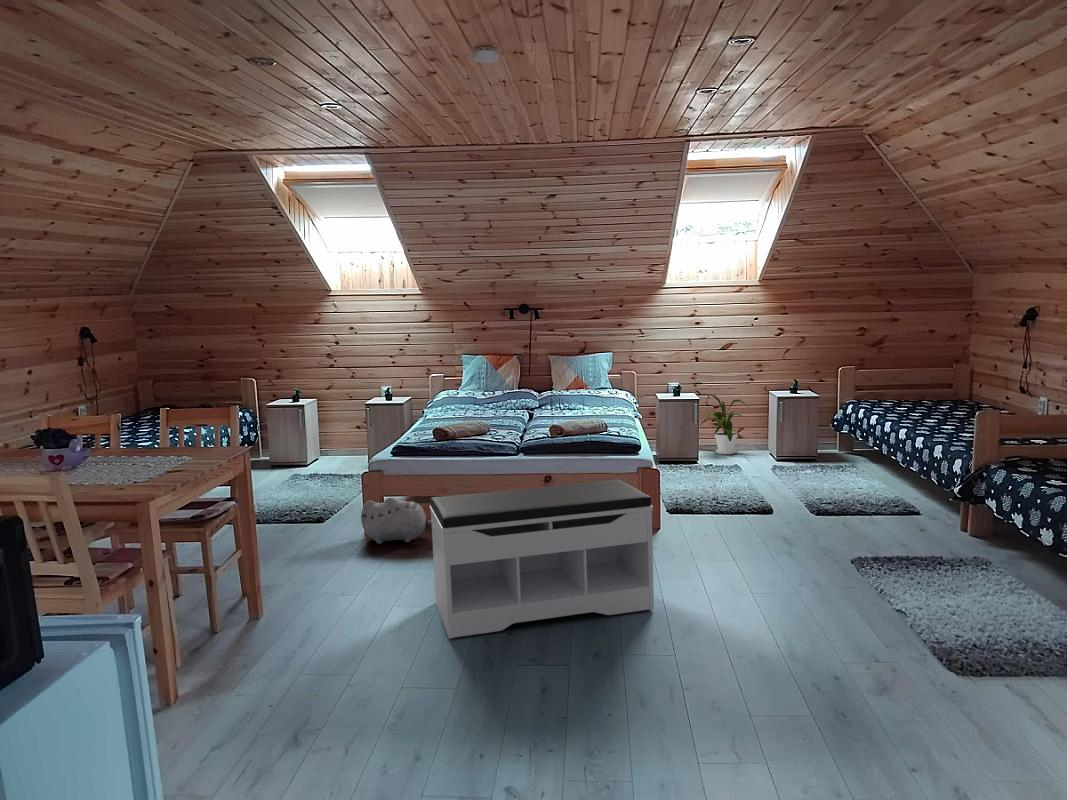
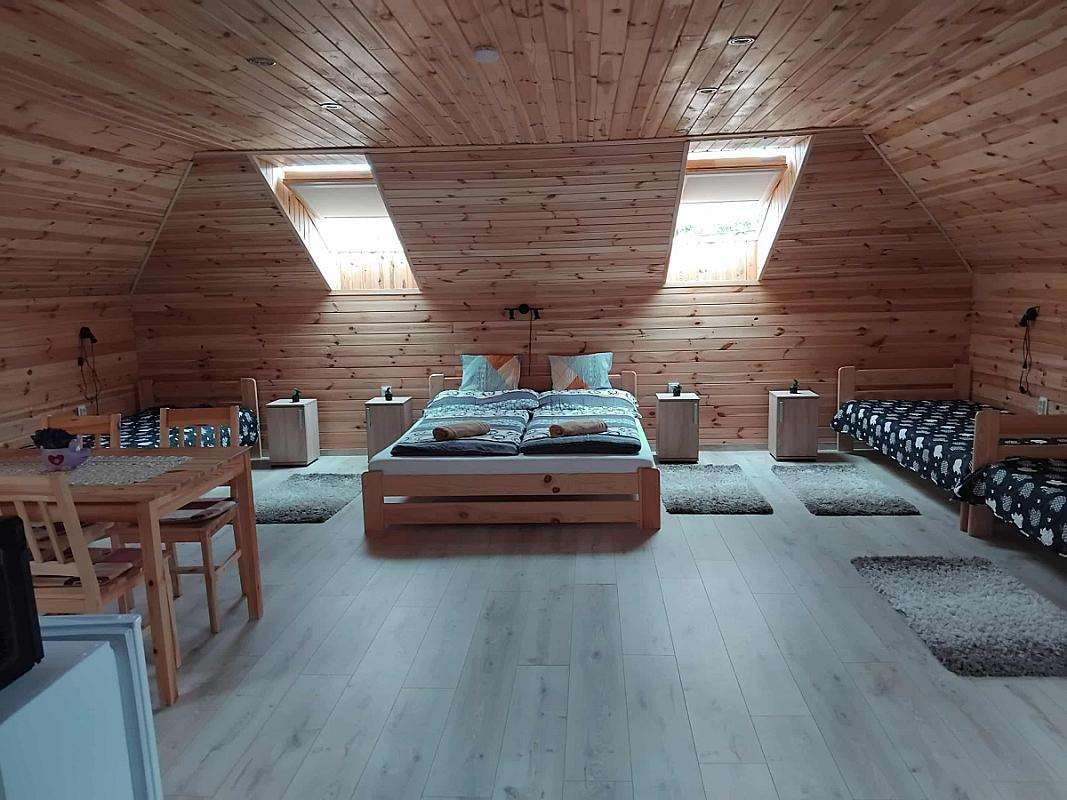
- plush toy [360,497,432,545]
- house plant [699,393,749,455]
- bench [429,478,655,640]
